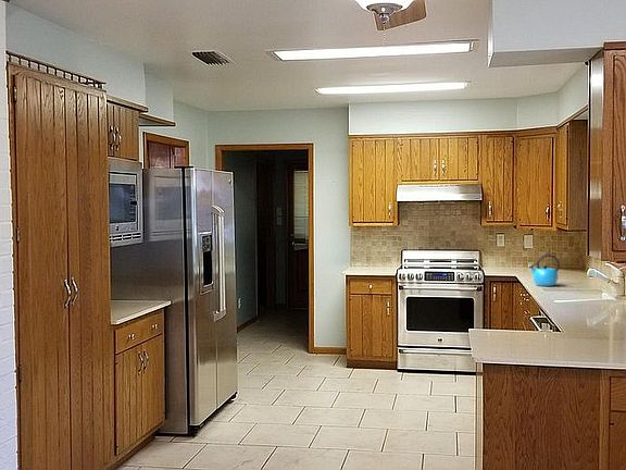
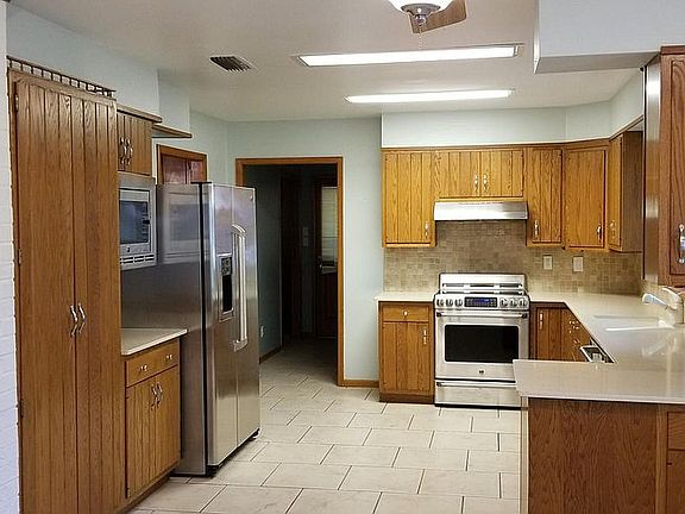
- kettle [528,253,561,287]
